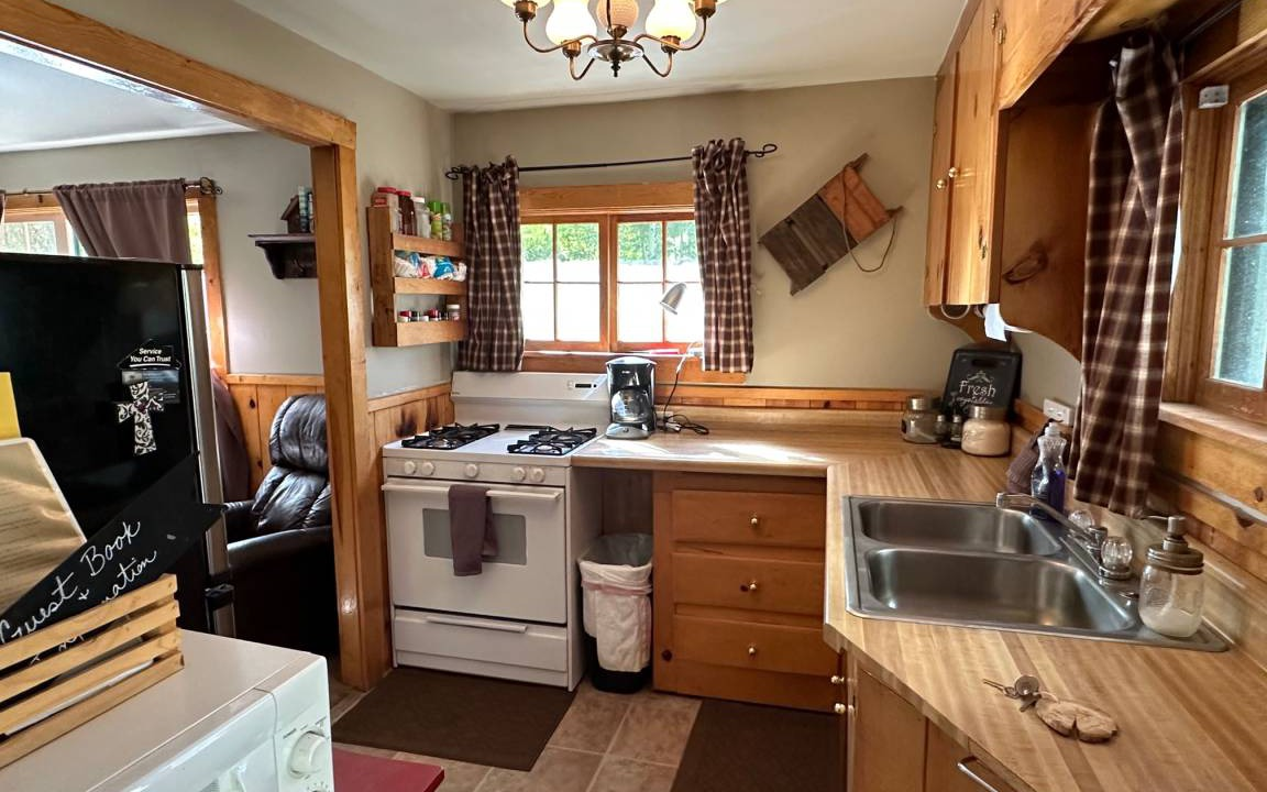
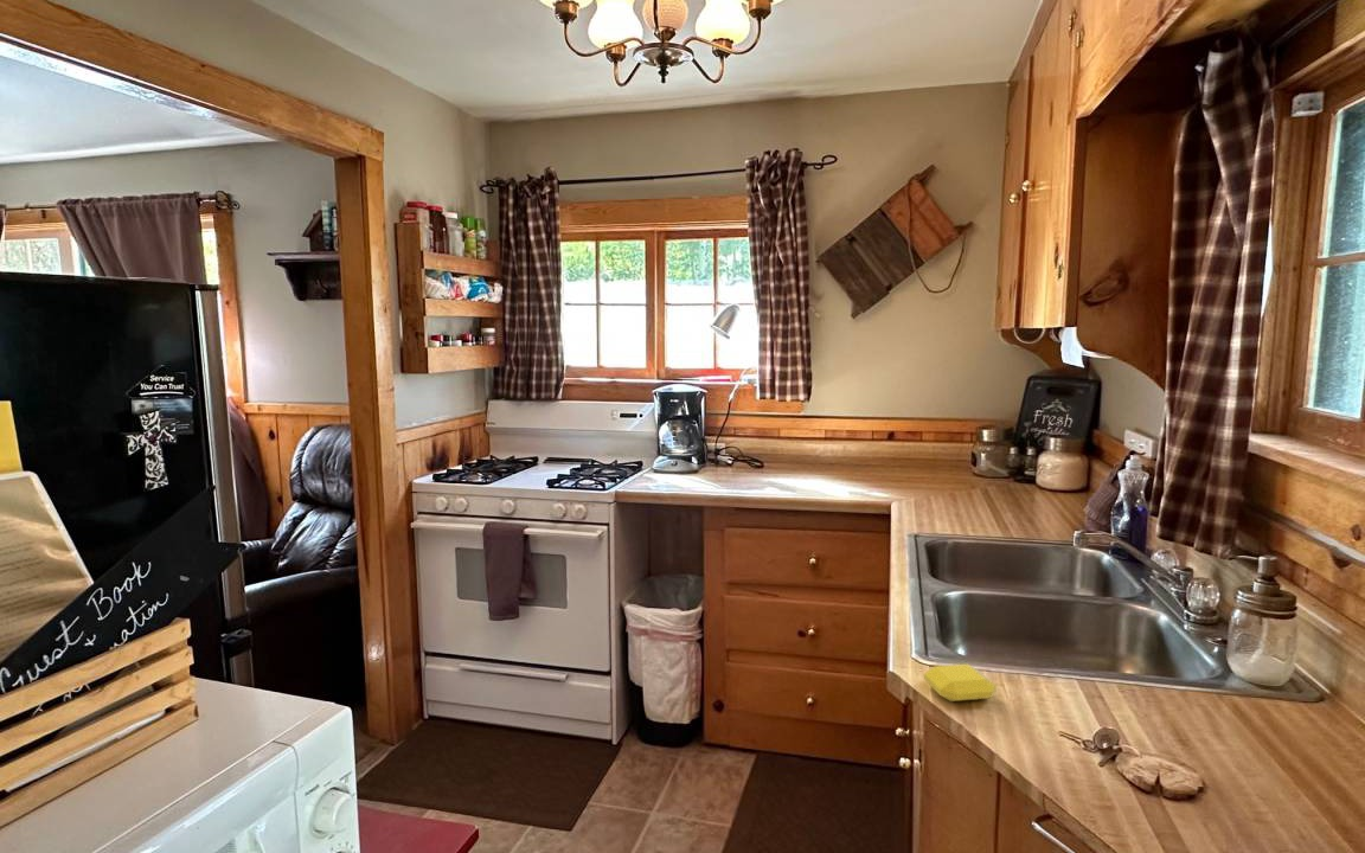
+ soap bar [923,663,998,703]
